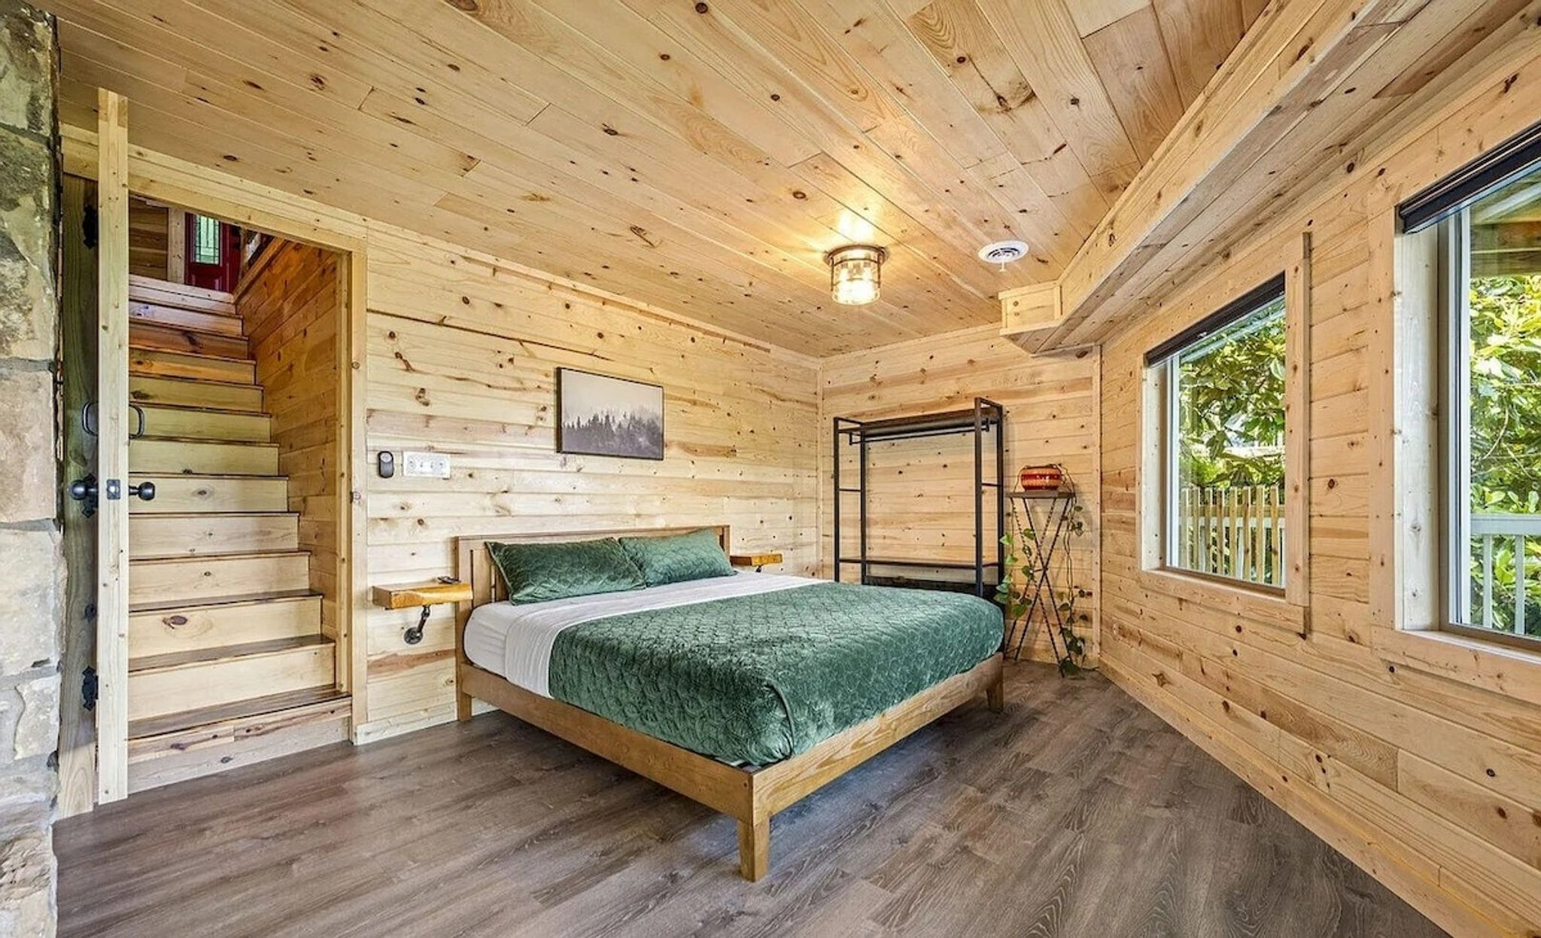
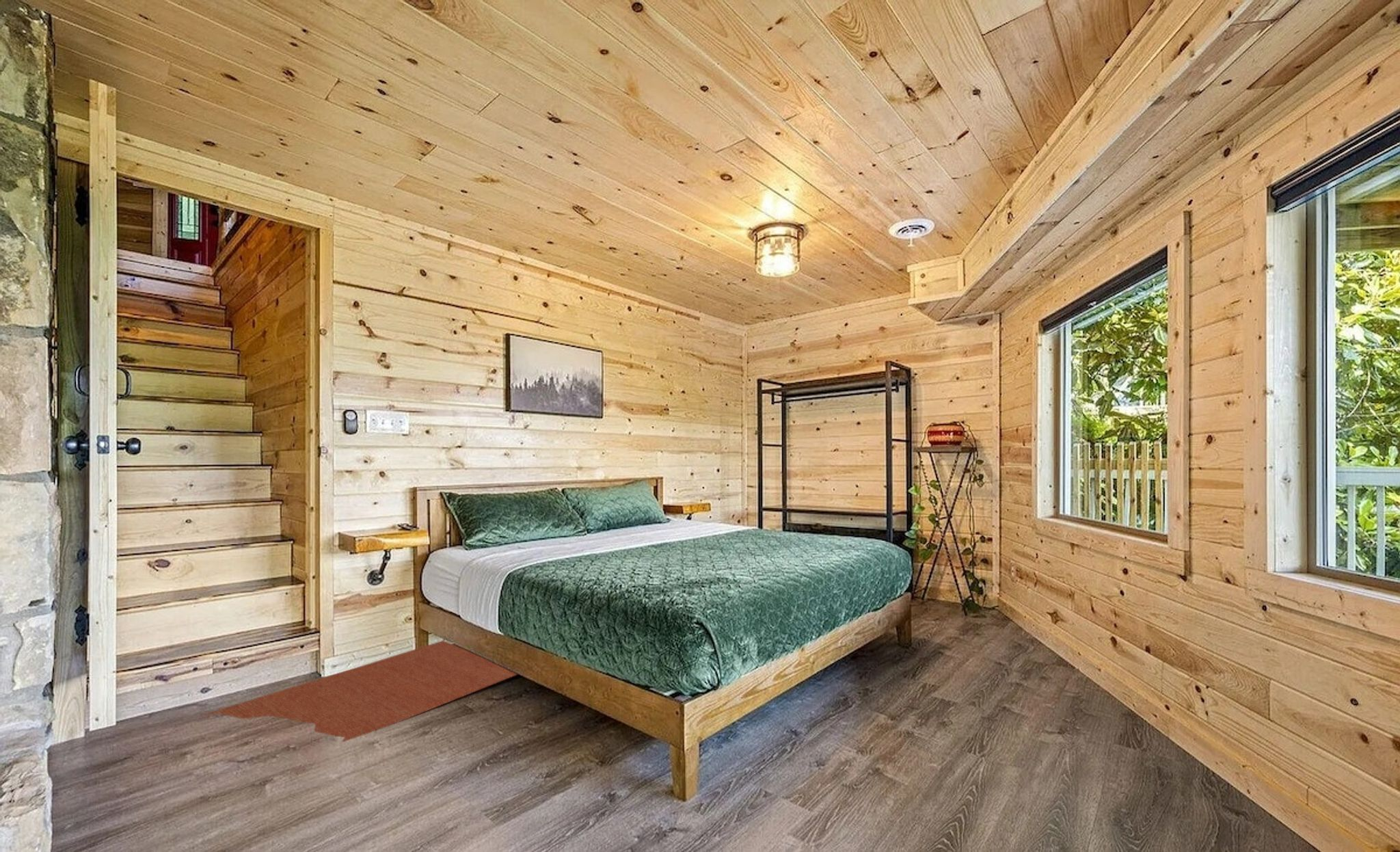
+ rug [198,640,518,743]
